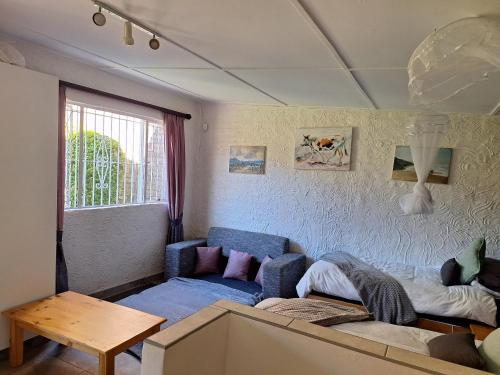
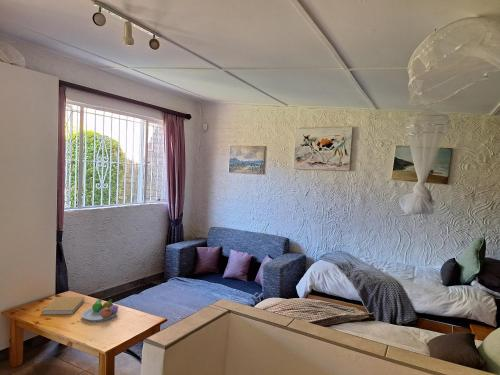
+ book [41,296,86,315]
+ fruit bowl [81,298,119,323]
